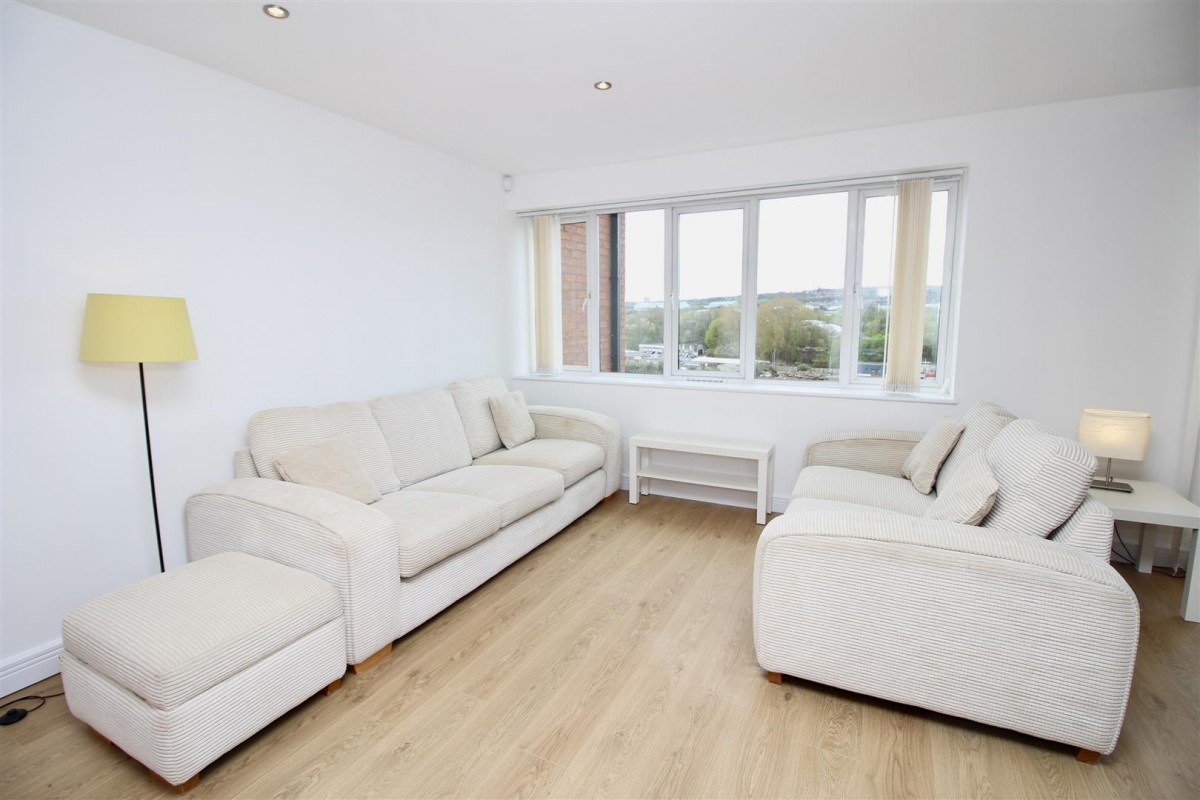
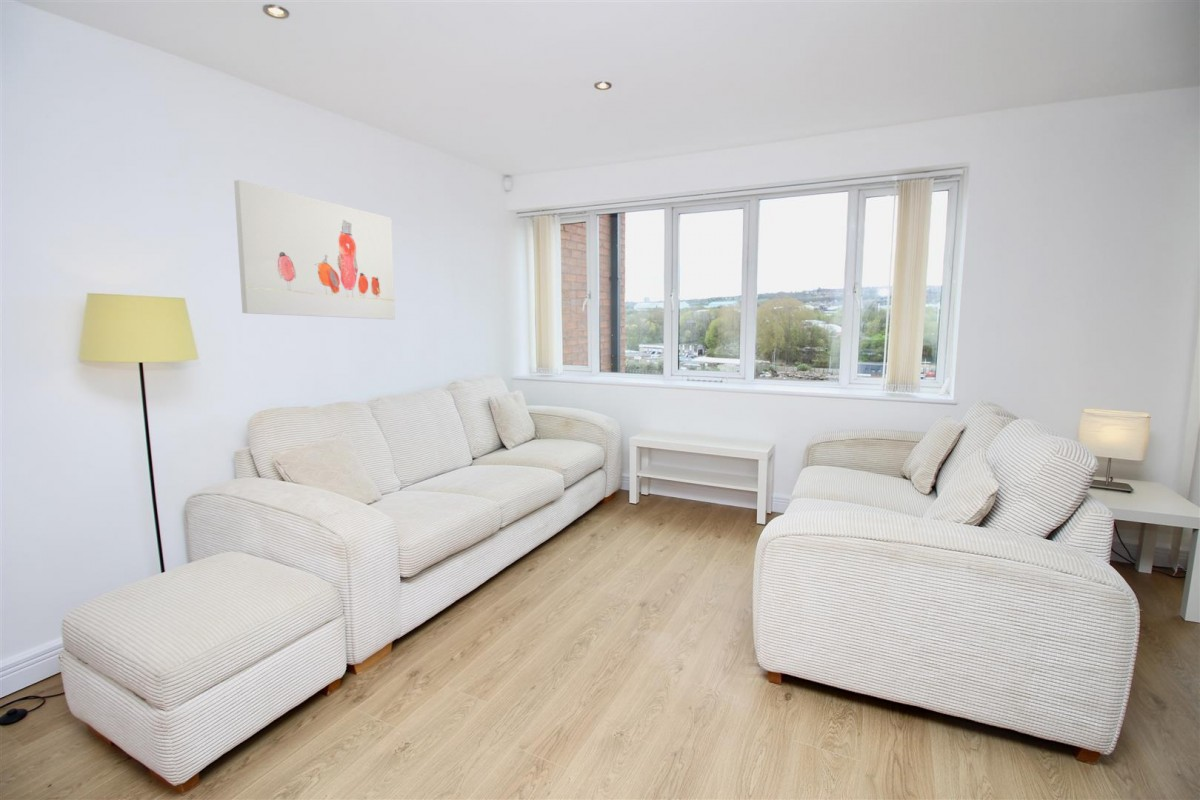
+ wall art [233,179,396,320]
